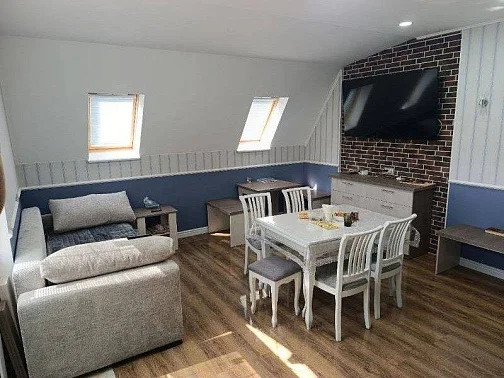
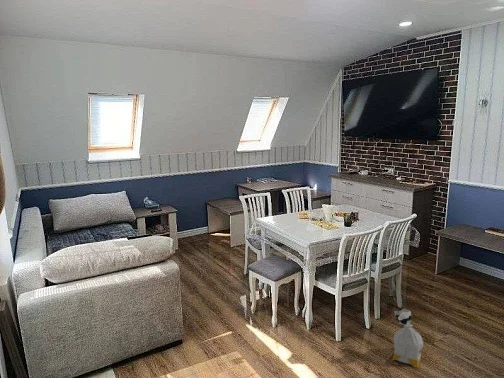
+ bag [391,307,424,369]
